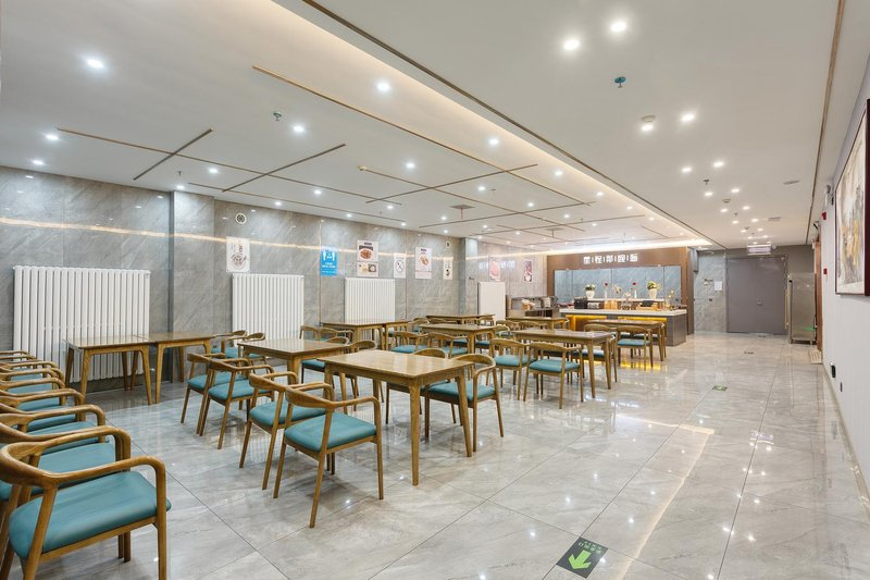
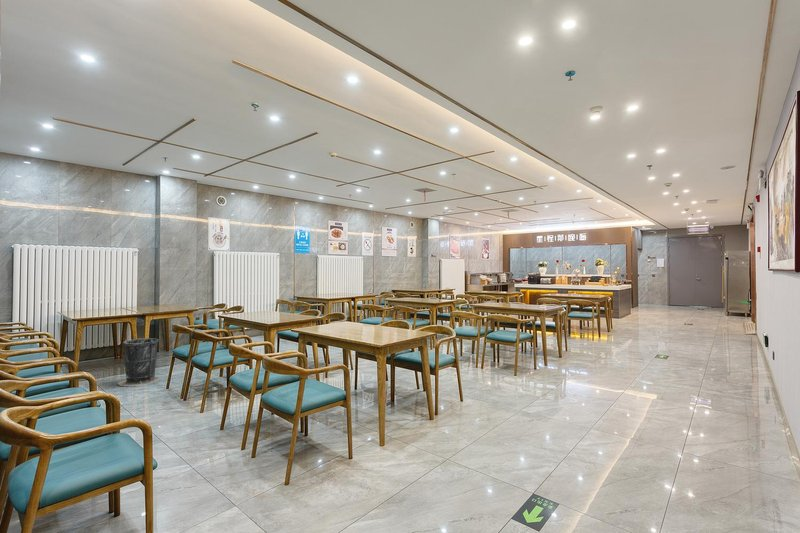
+ trash can [117,337,163,387]
